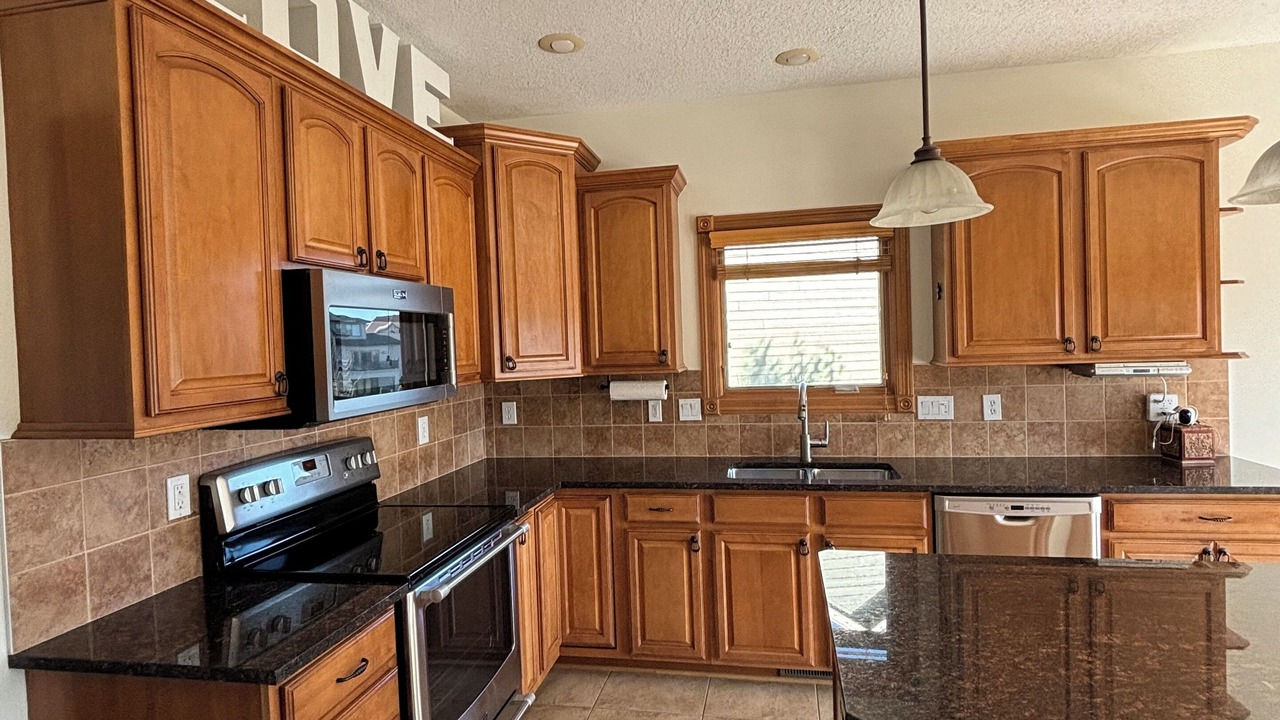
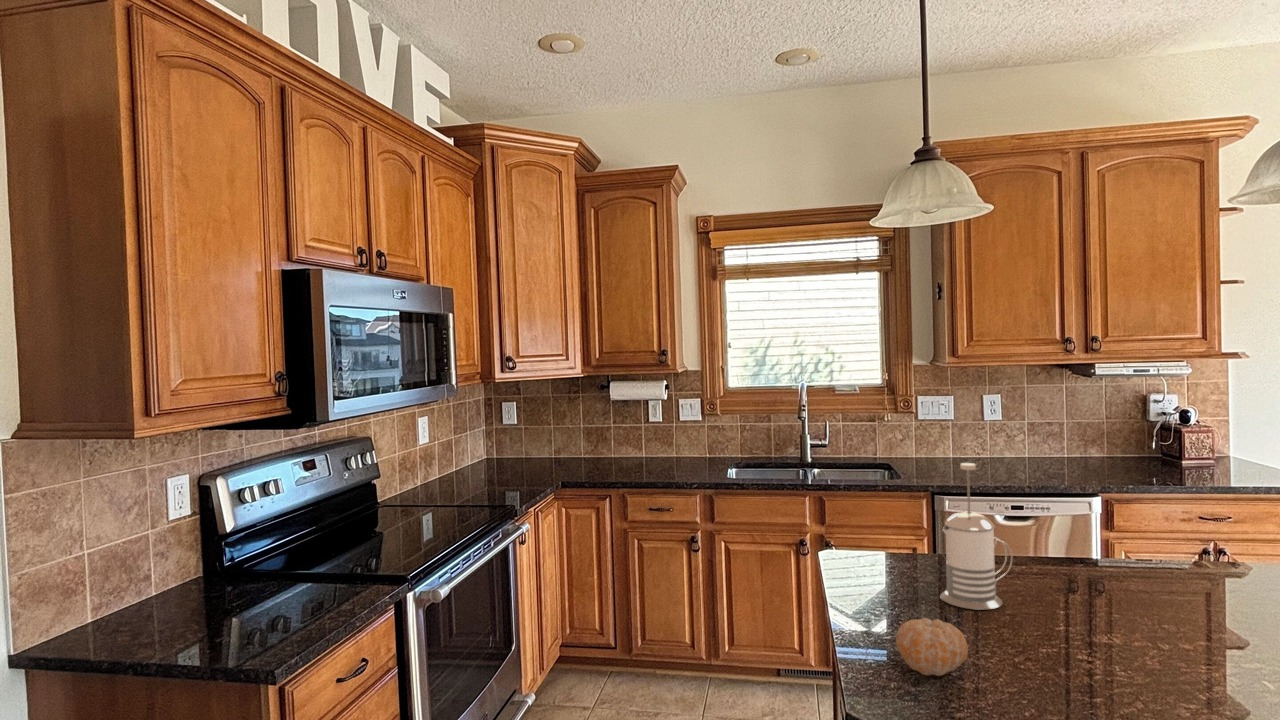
+ fruit [895,617,969,677]
+ french press [939,462,1014,611]
